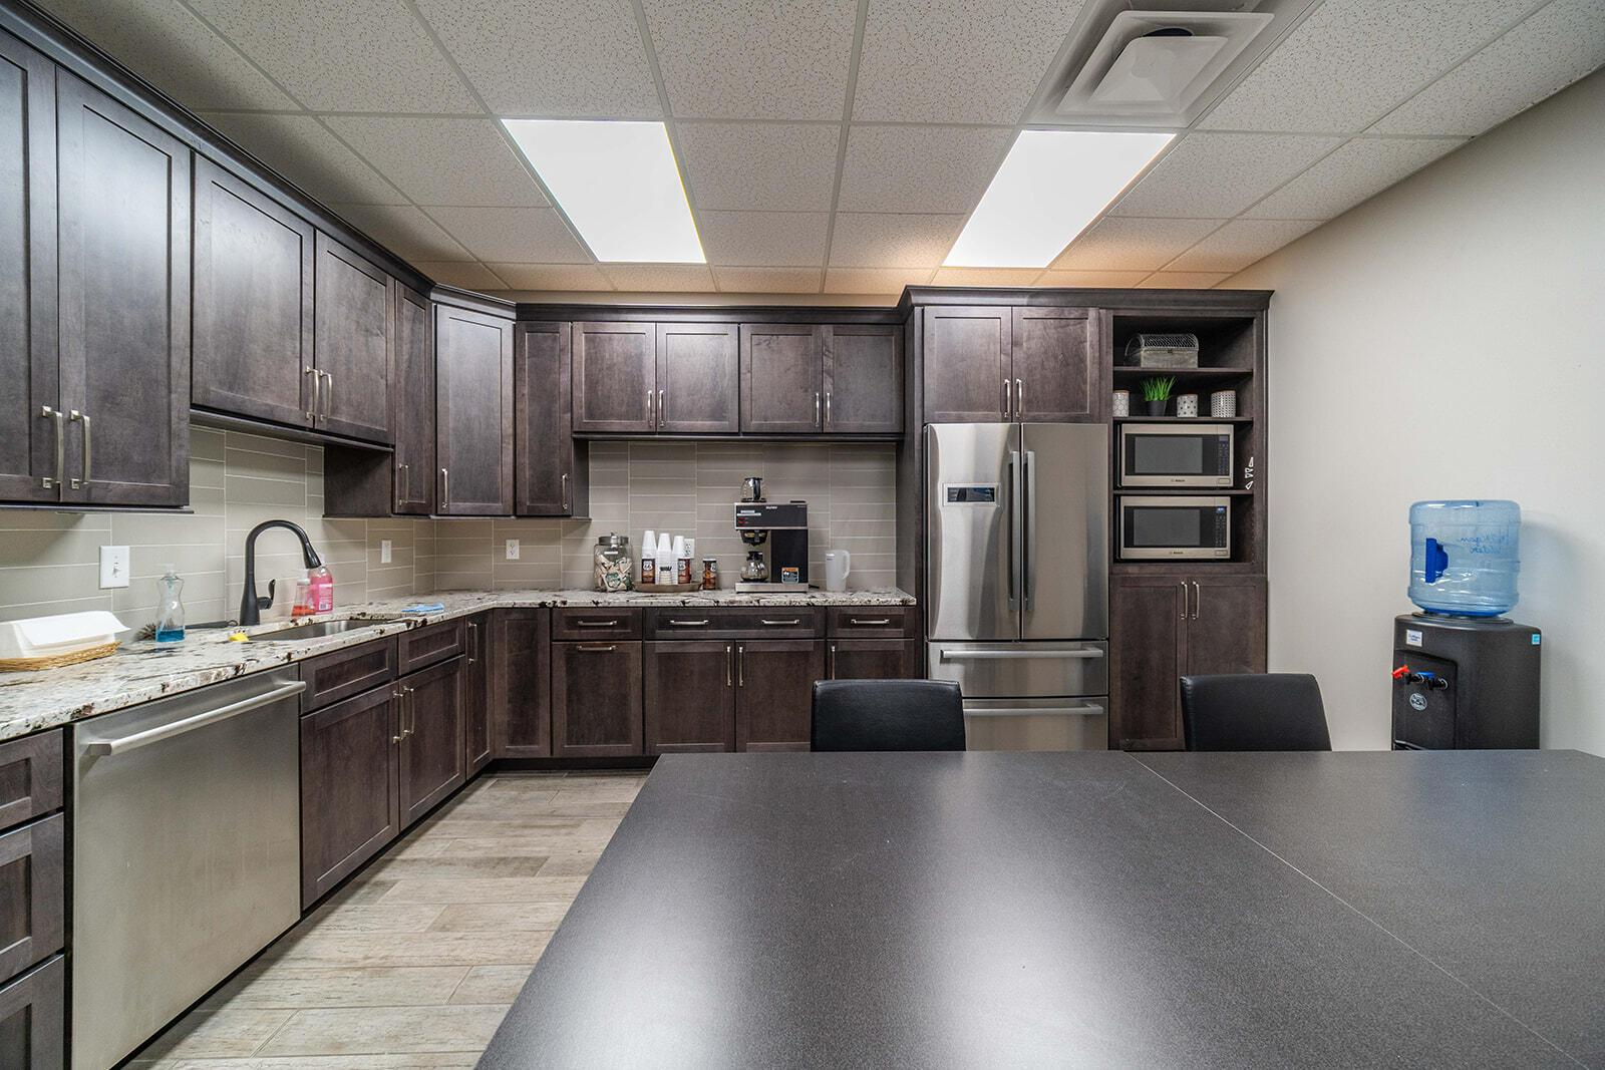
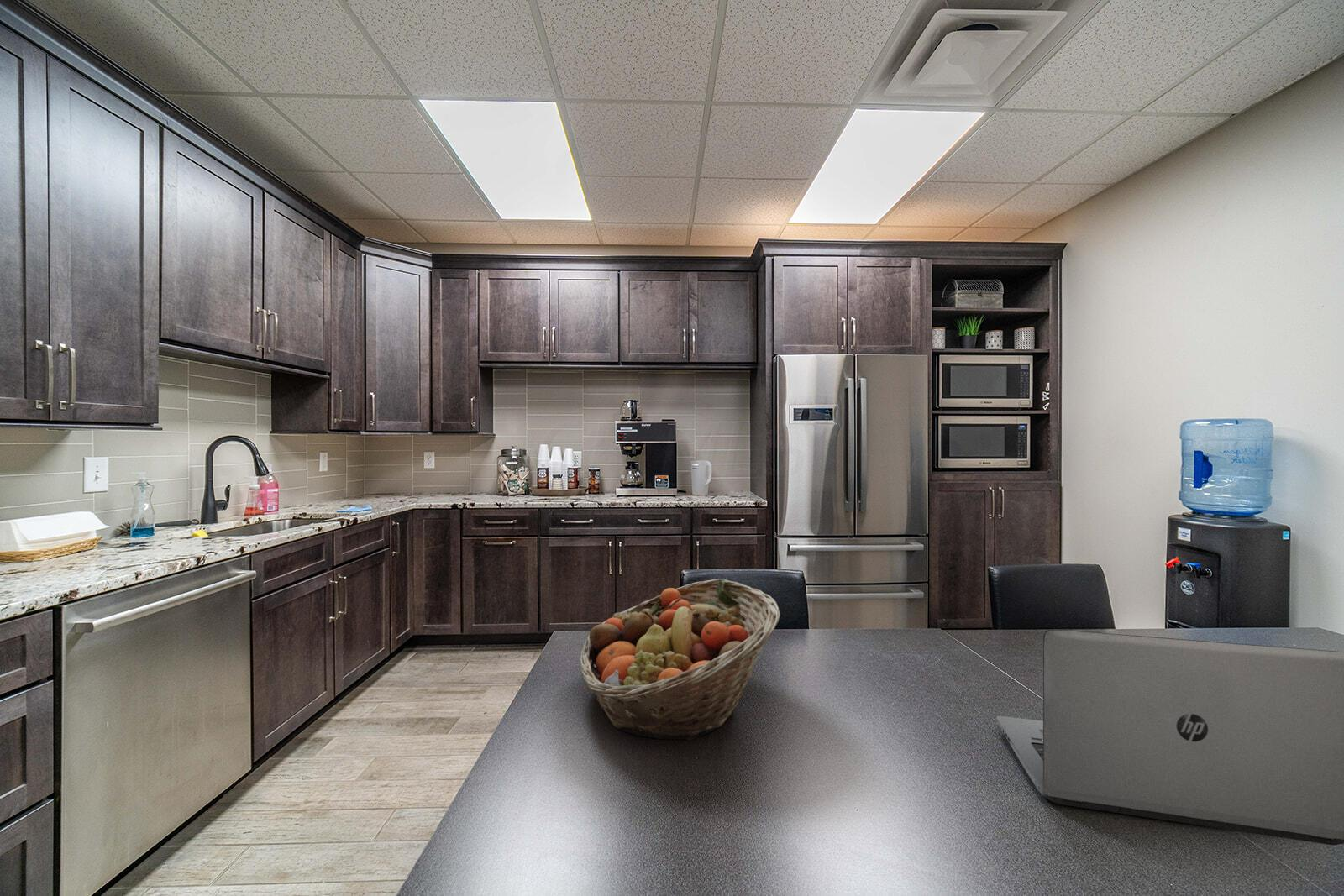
+ fruit basket [579,579,780,742]
+ laptop [996,628,1344,846]
